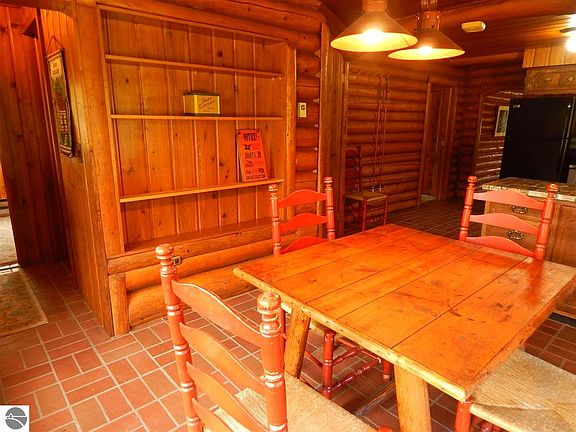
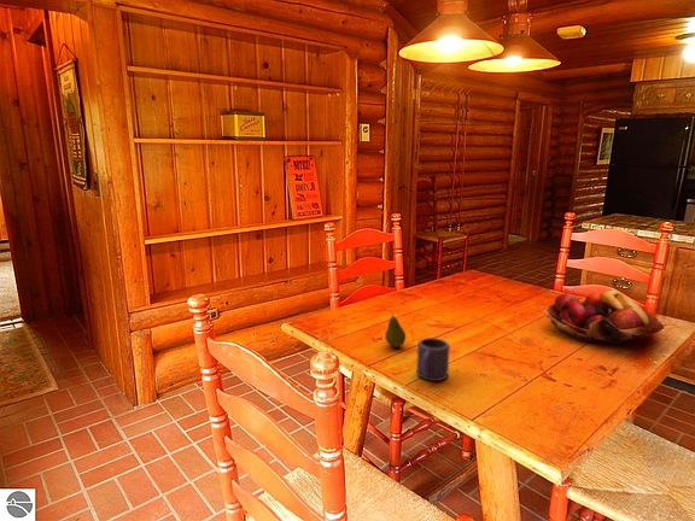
+ fruit [384,312,407,349]
+ fruit basket [543,289,665,345]
+ mug [415,336,451,382]
